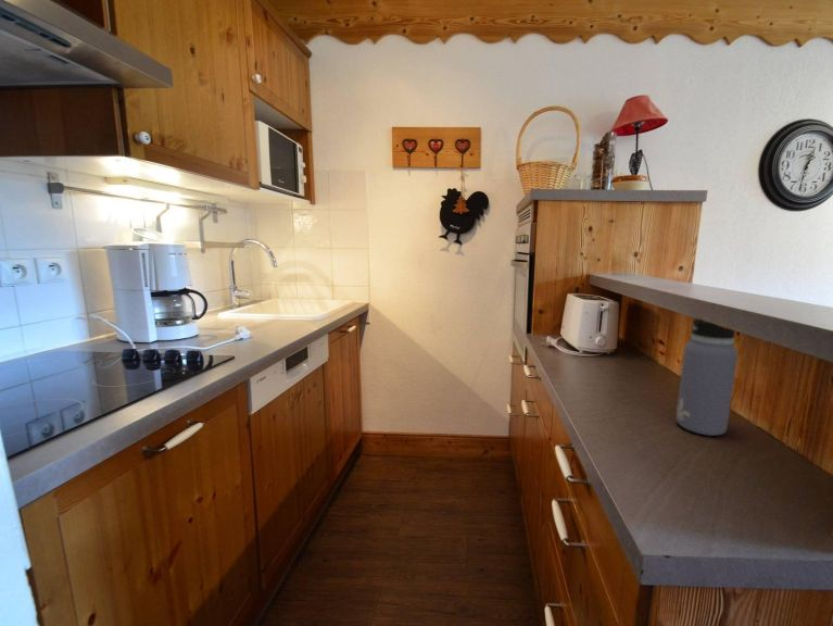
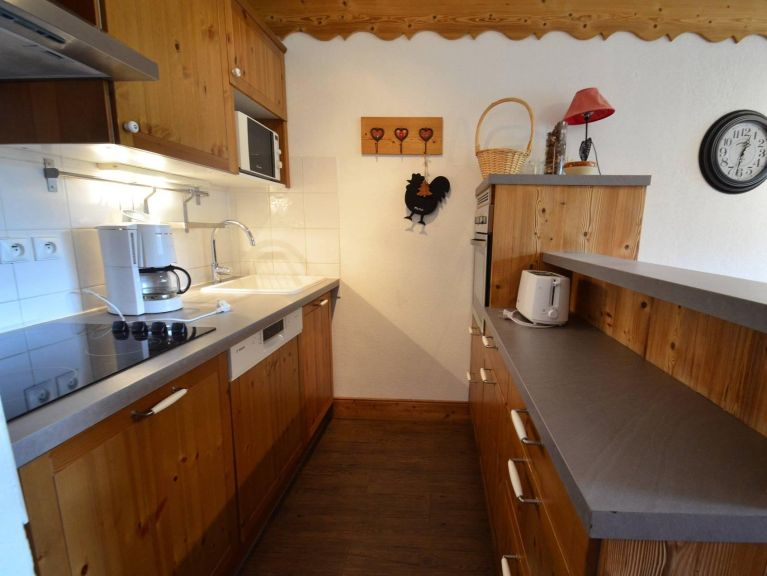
- water bottle [674,317,739,437]
